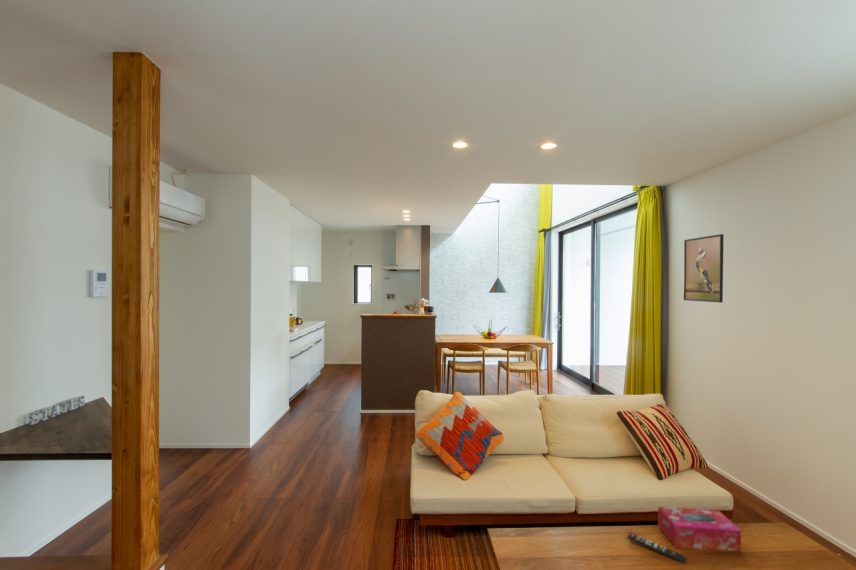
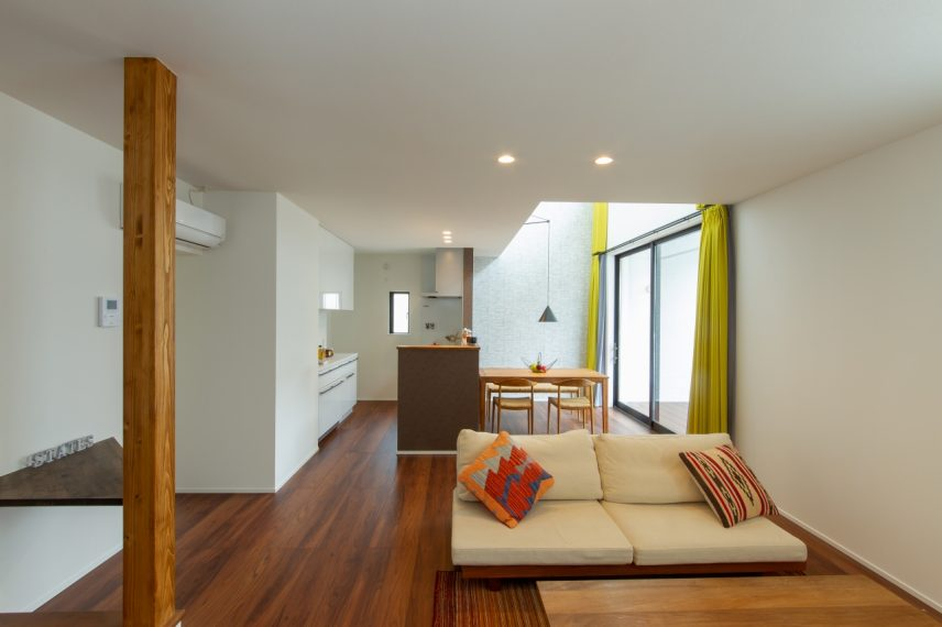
- remote control [626,531,687,565]
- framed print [682,233,724,304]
- tissue box [657,506,742,552]
